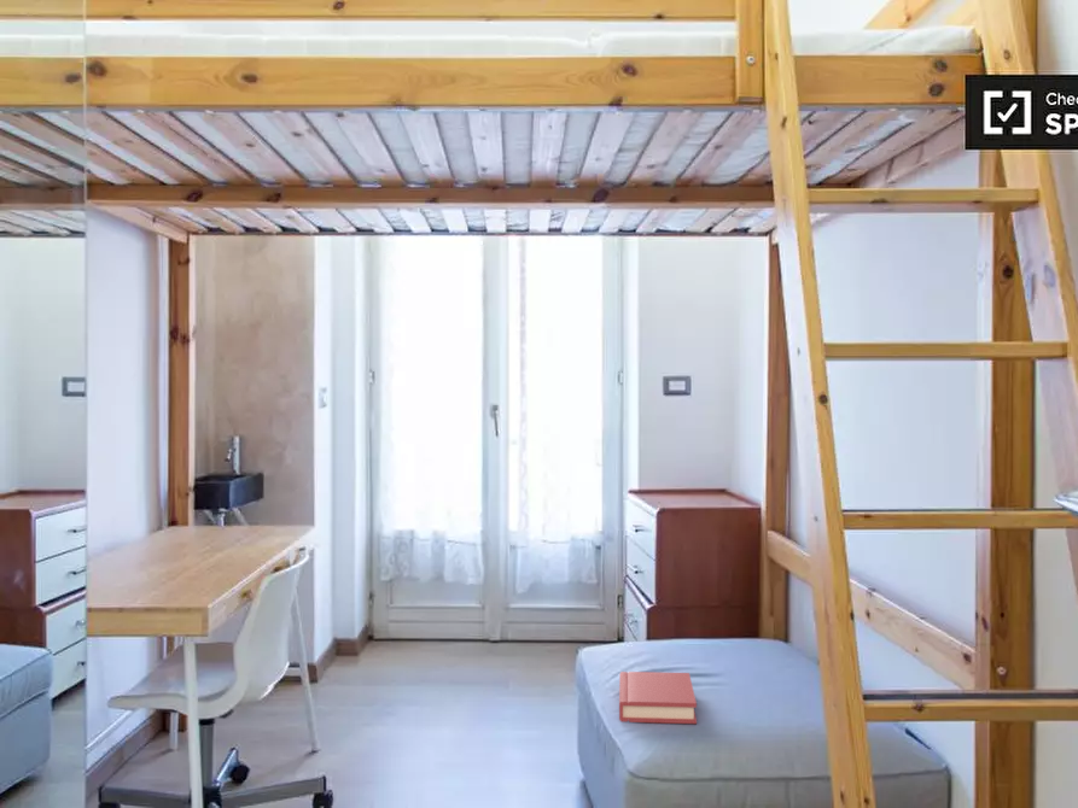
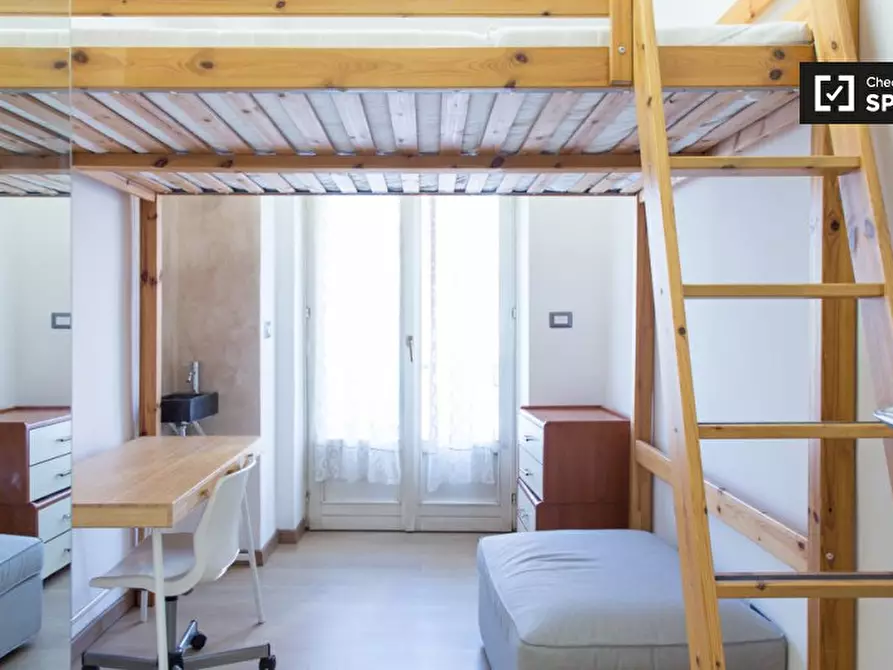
- hardback book [618,671,698,725]
